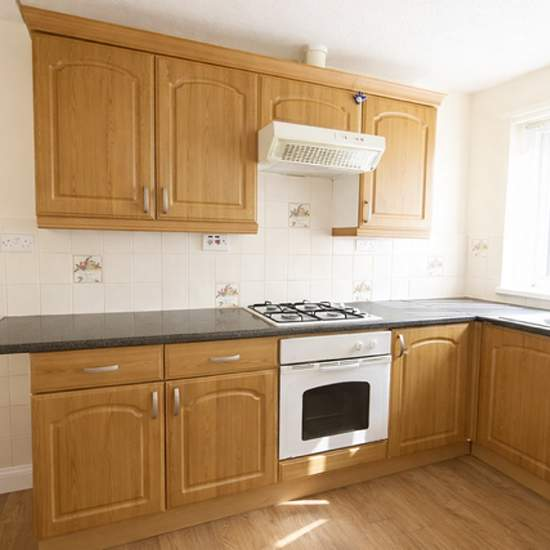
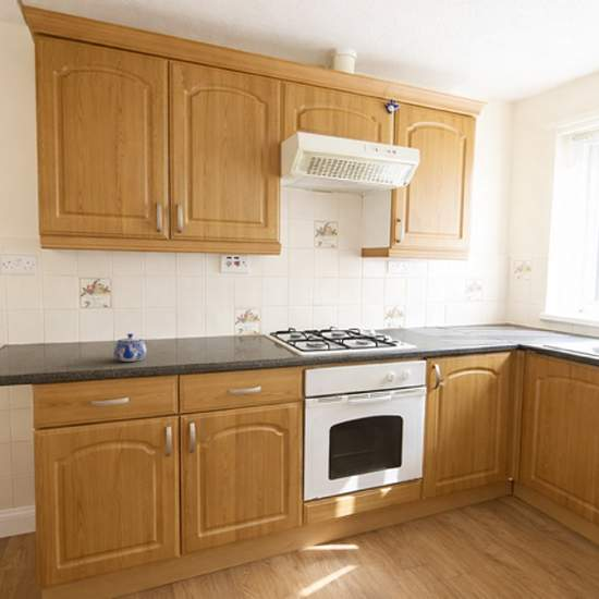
+ teapot [112,332,148,363]
